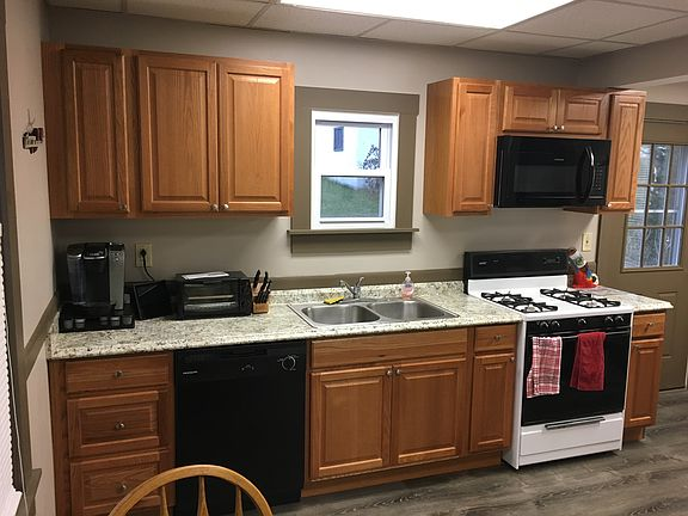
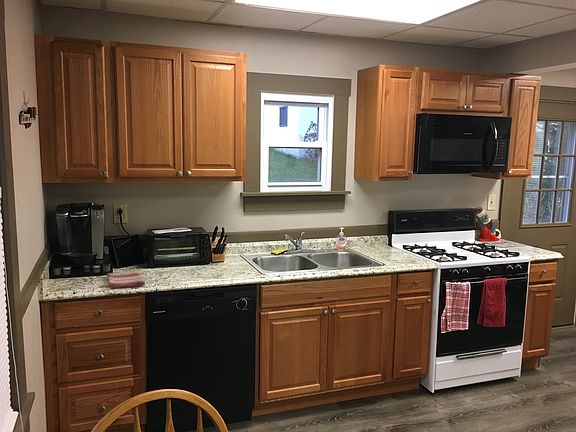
+ dish towel [106,271,146,289]
